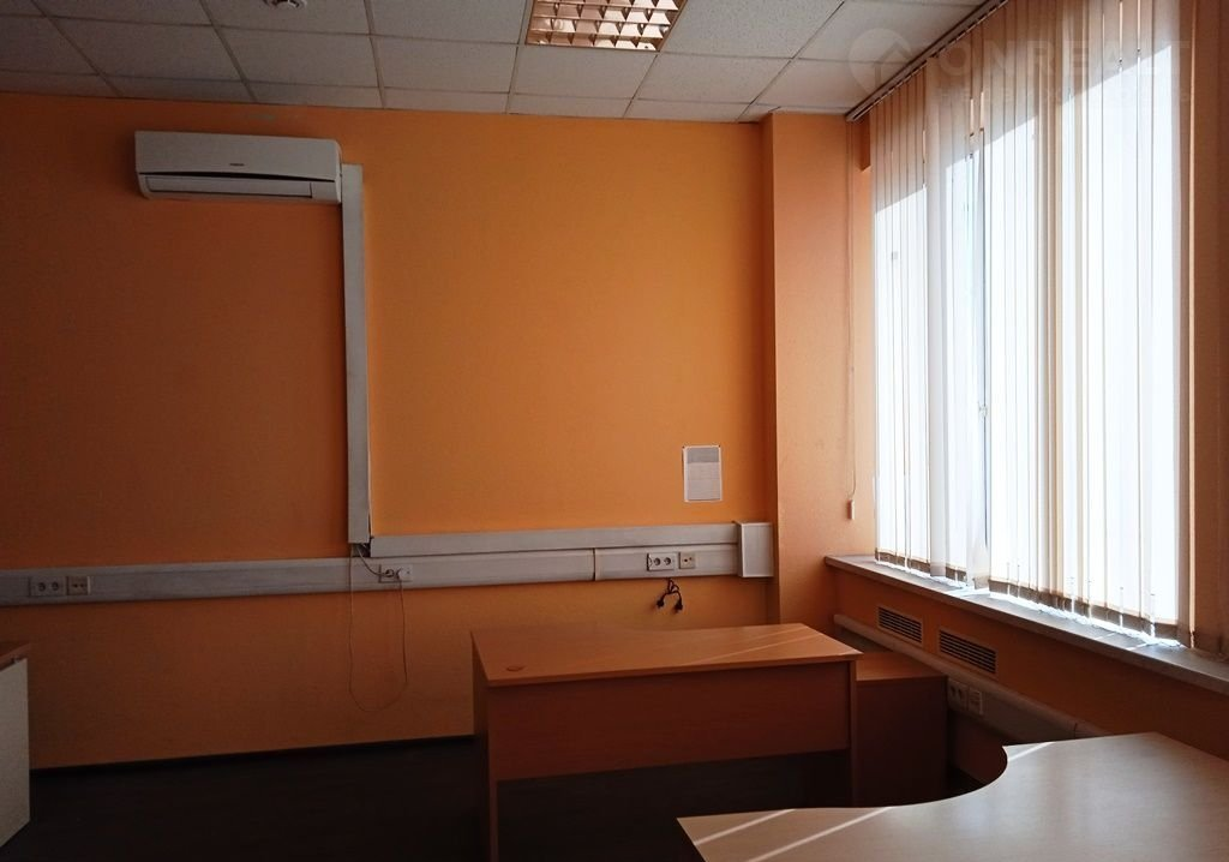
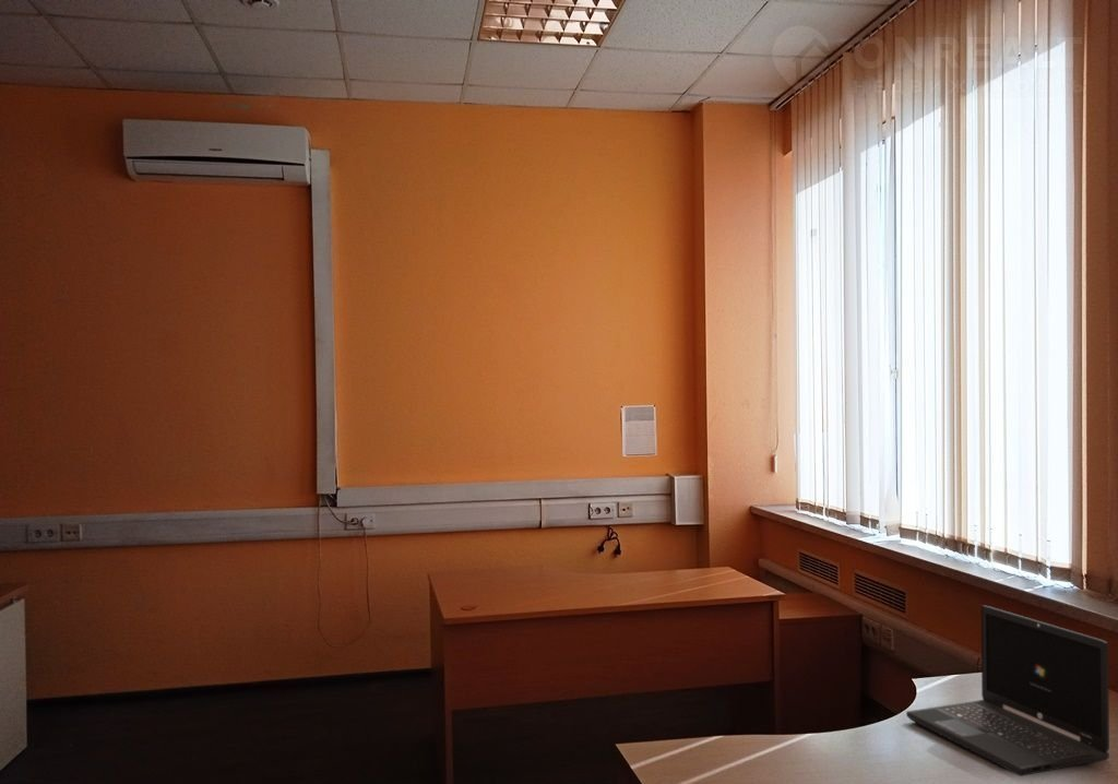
+ laptop [905,605,1110,777]
